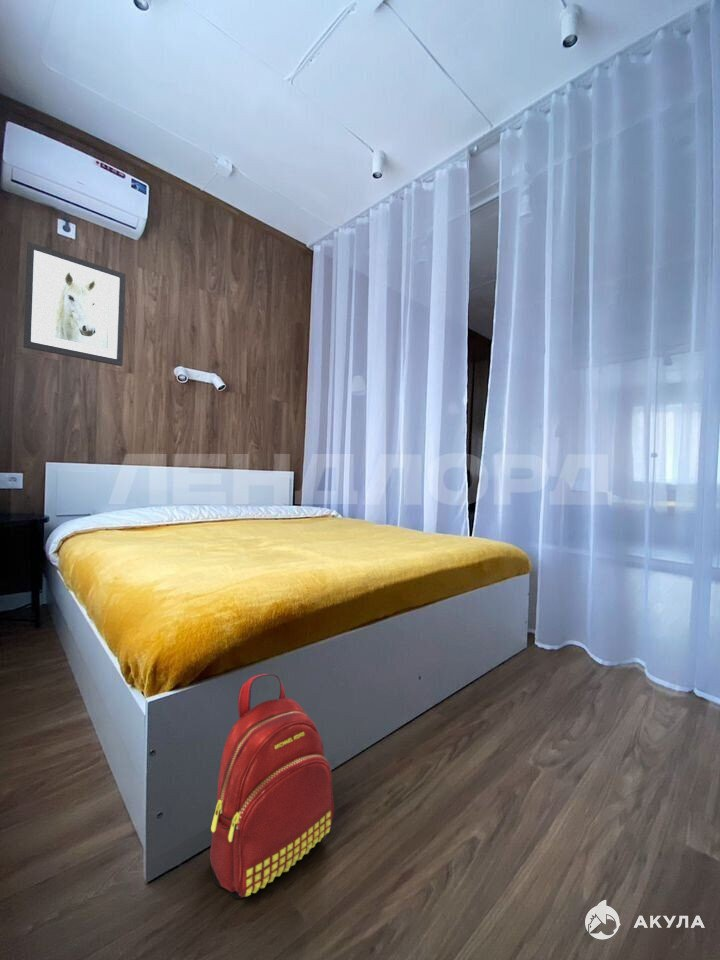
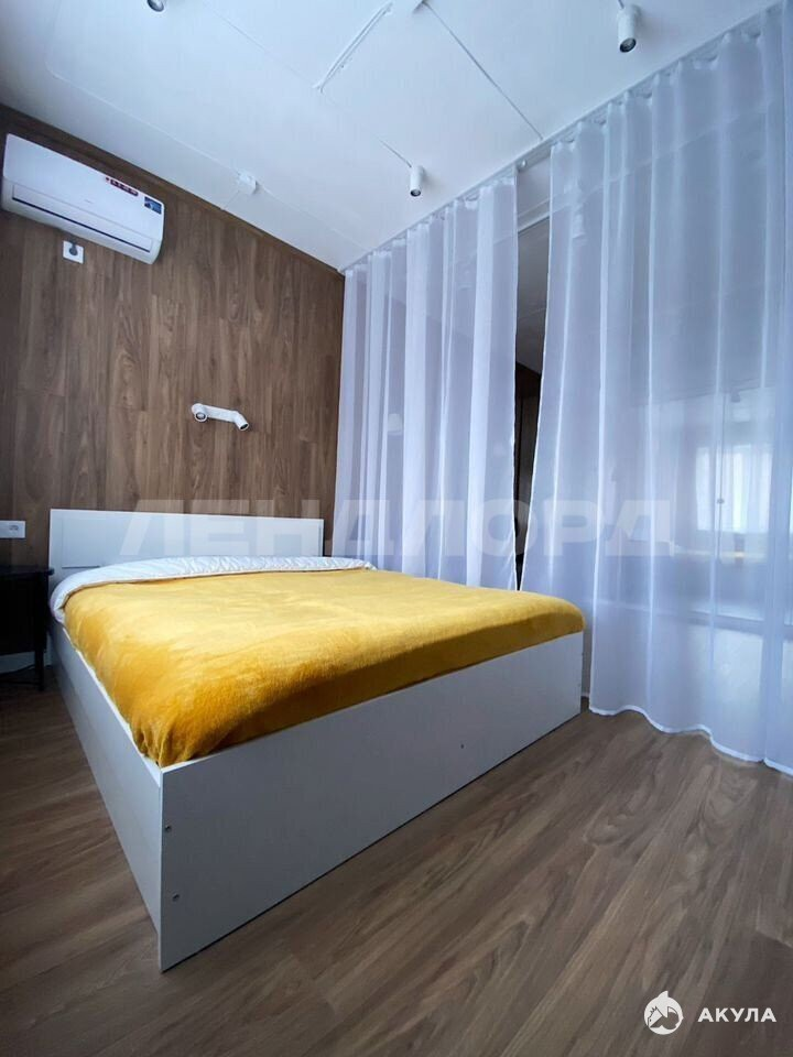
- backpack [209,673,335,900]
- wall art [22,240,127,367]
